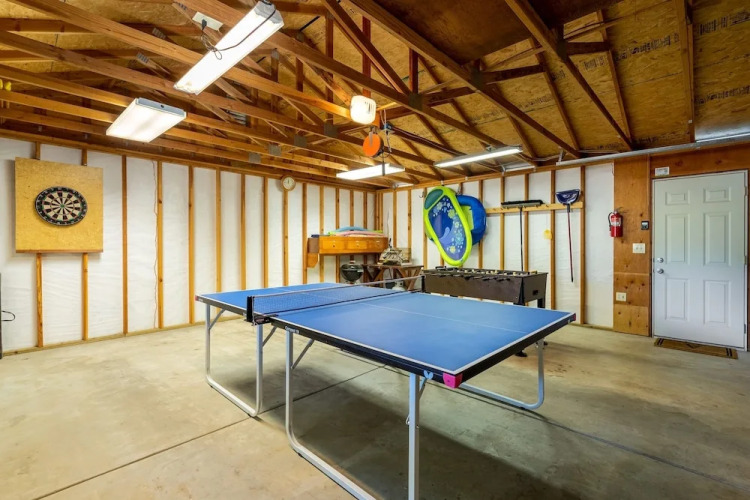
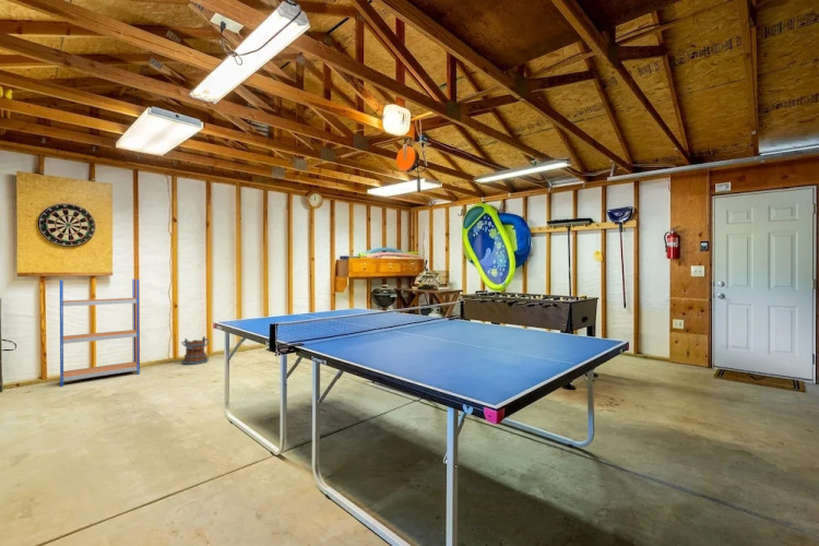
+ bucket [180,335,210,366]
+ shelving unit [59,278,141,388]
